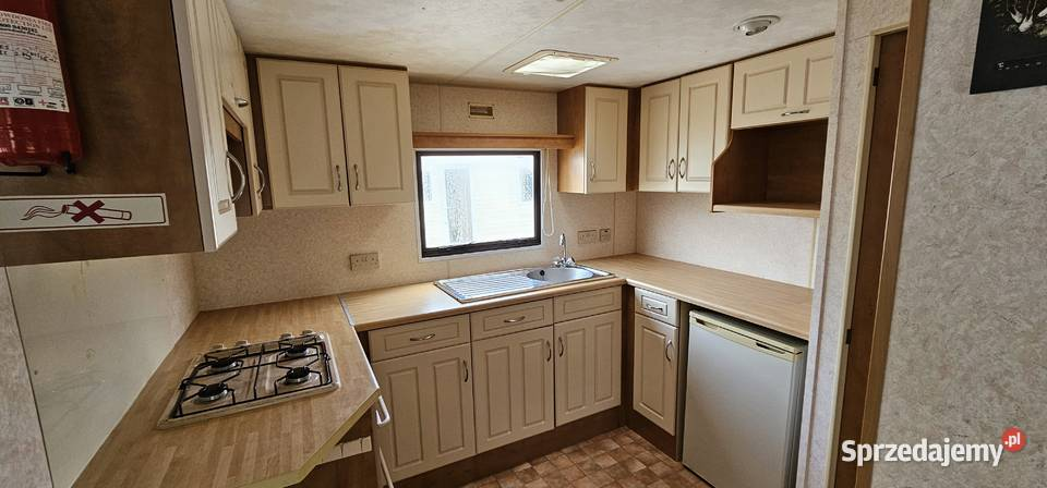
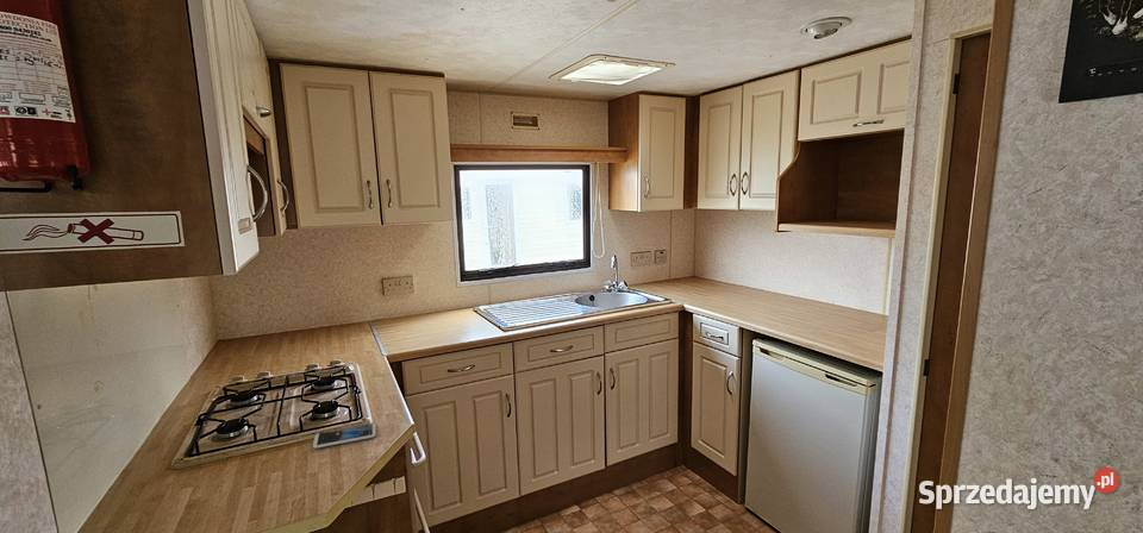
+ smartphone [312,422,377,450]
